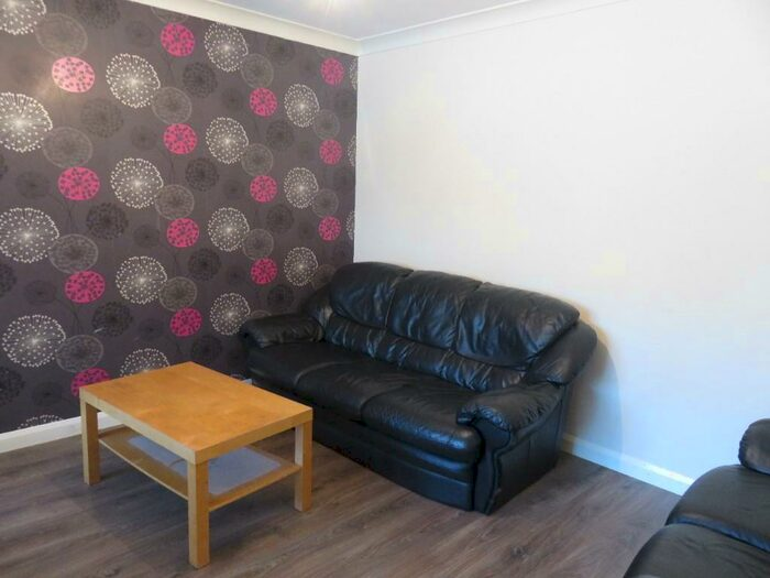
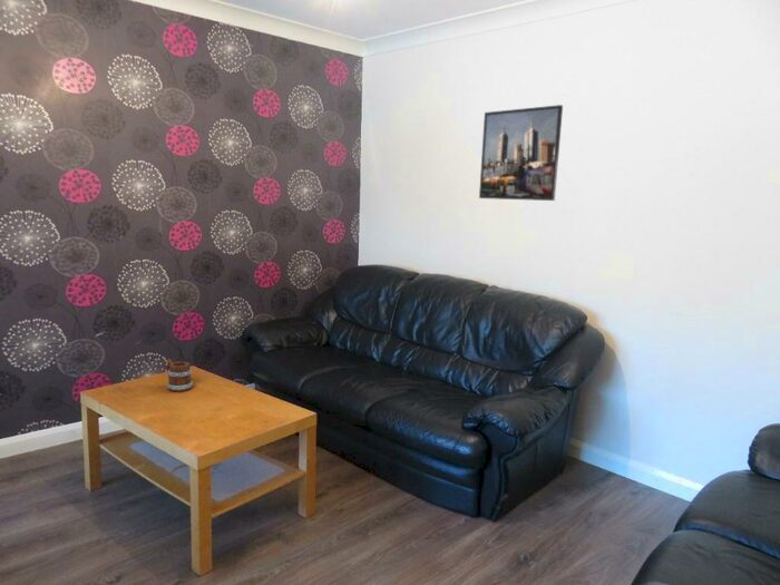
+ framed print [478,104,564,202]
+ mug [165,358,194,393]
